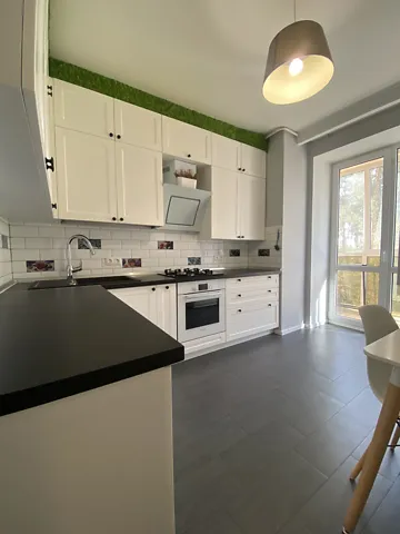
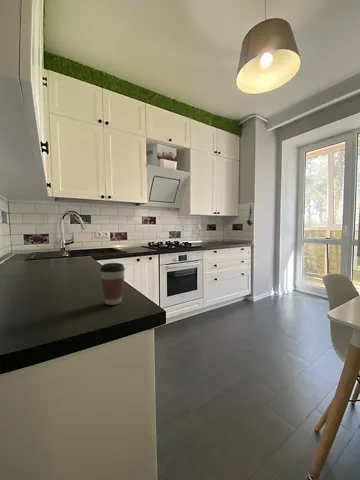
+ coffee cup [99,262,126,306]
